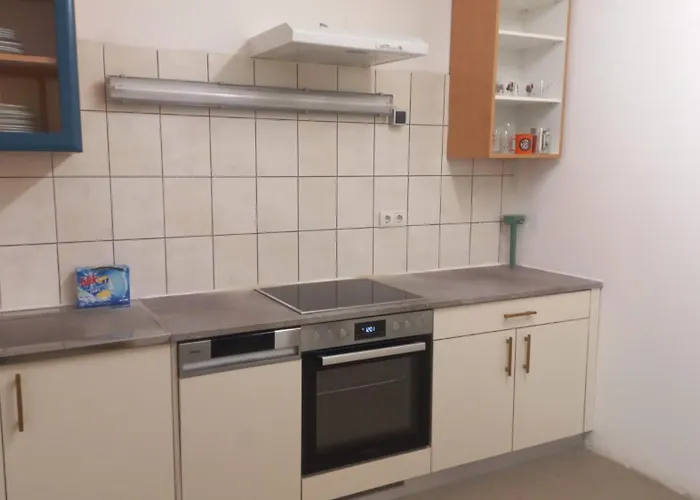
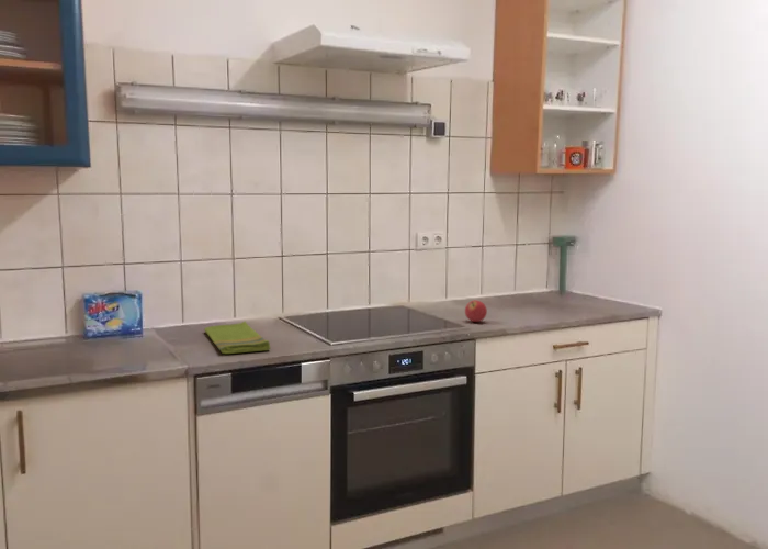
+ dish towel [203,320,271,355]
+ fruit [464,300,488,323]
